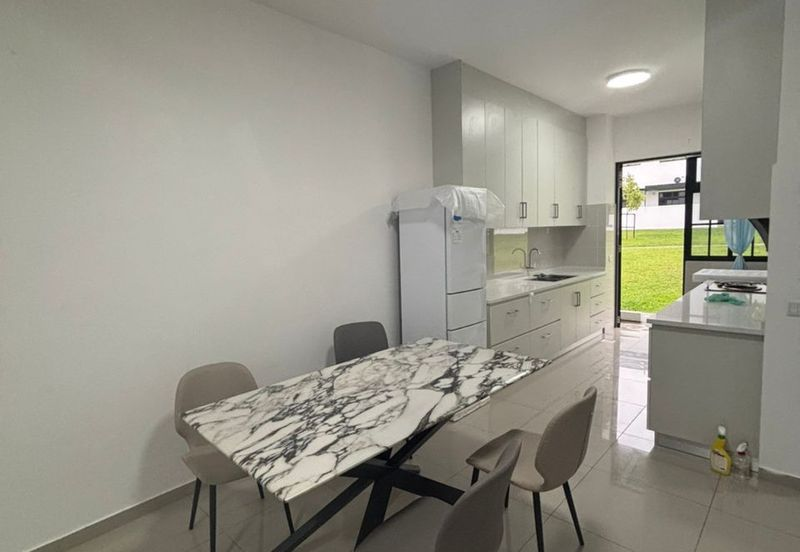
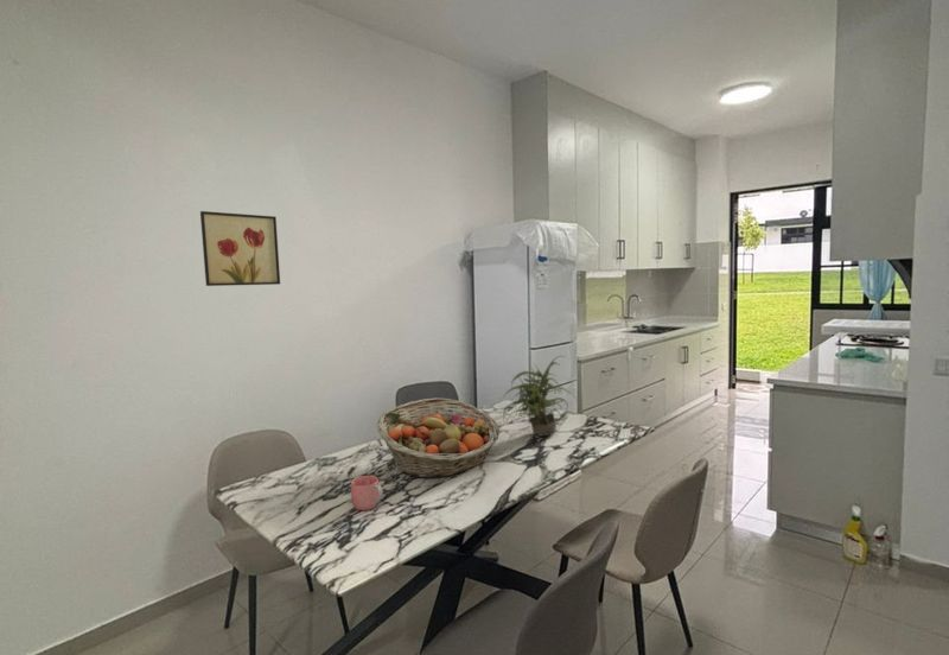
+ wall art [199,210,281,287]
+ fruit basket [376,398,501,479]
+ potted plant [502,355,579,437]
+ mug [350,475,383,511]
